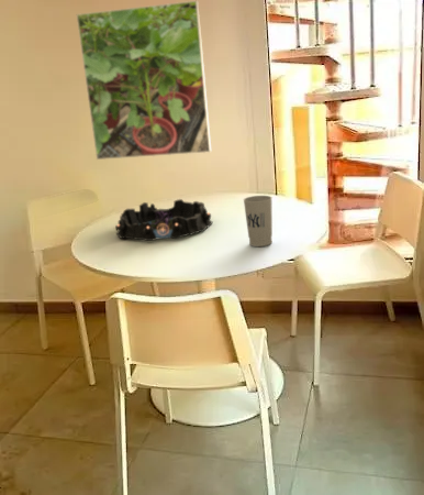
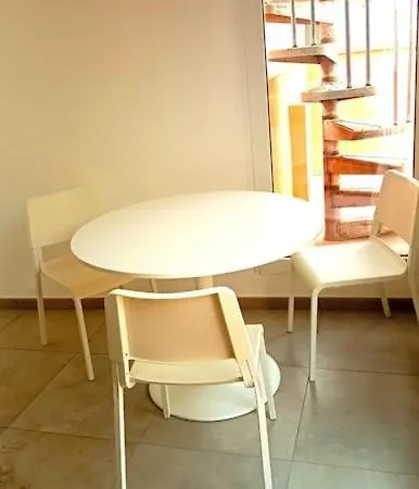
- decorative bowl [114,198,213,242]
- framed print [76,0,212,161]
- cup [243,195,274,248]
